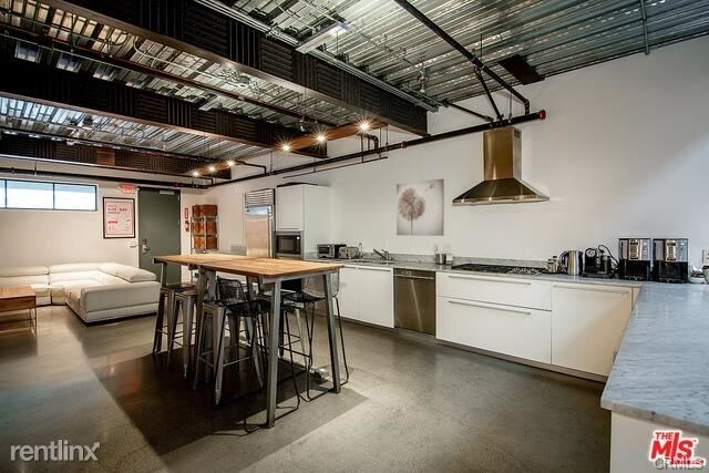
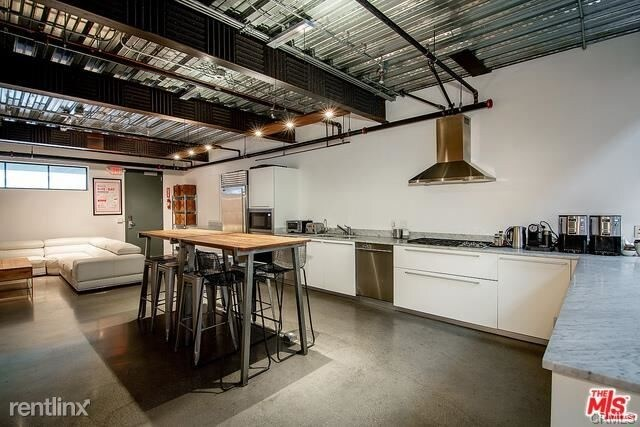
- wall art [395,178,445,237]
